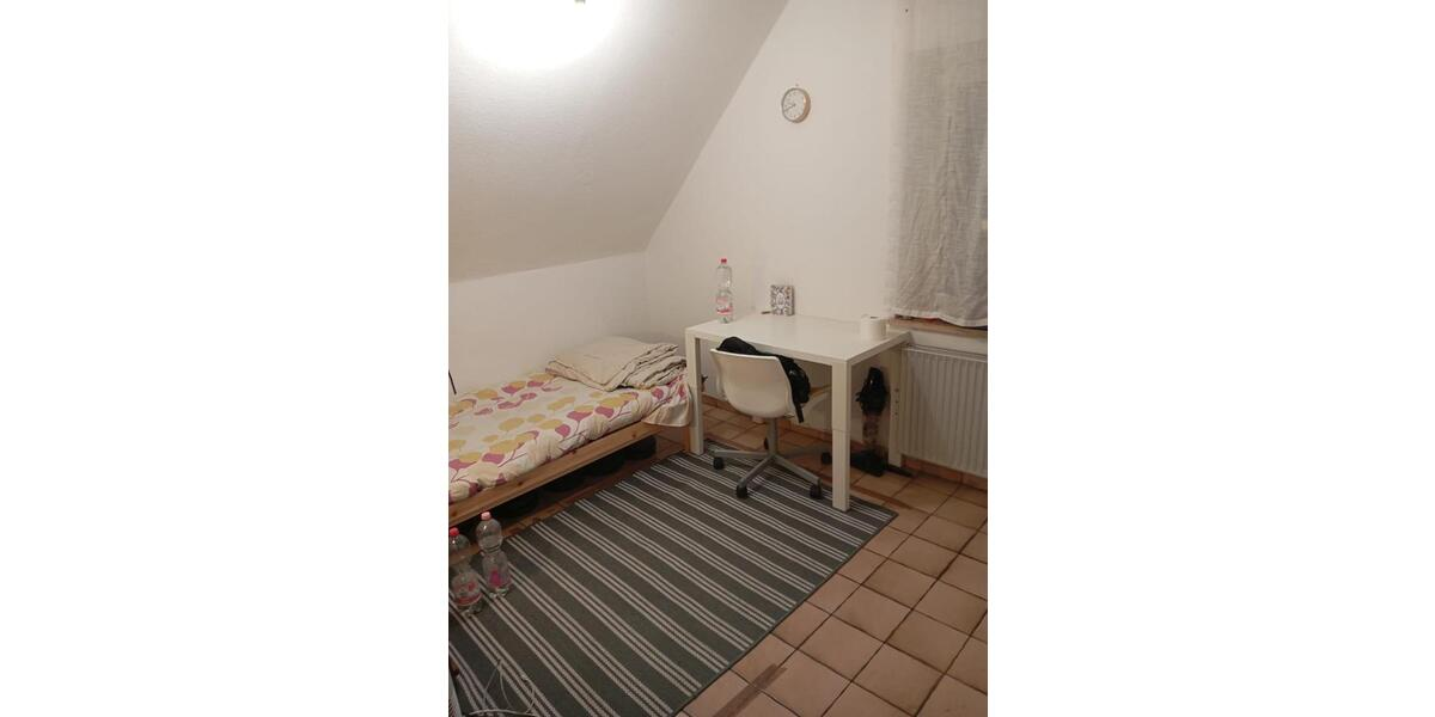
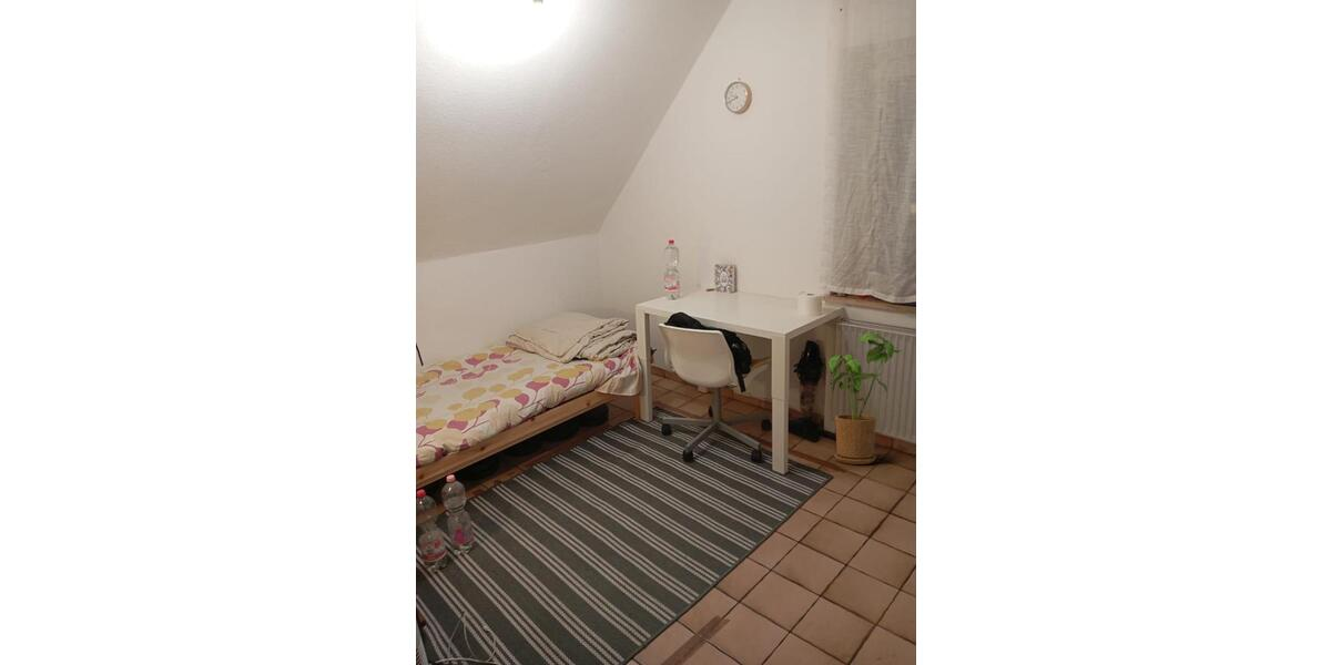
+ house plant [827,332,903,466]
